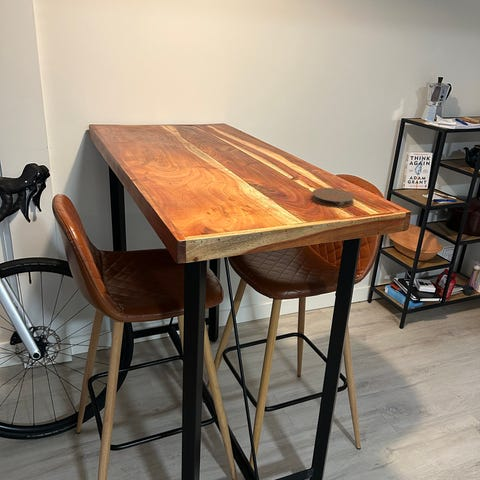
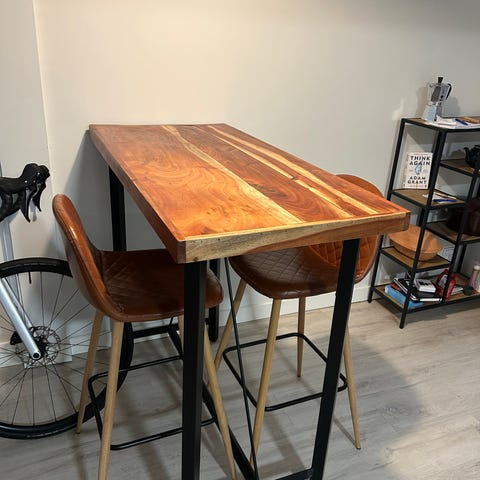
- coaster [311,187,355,208]
